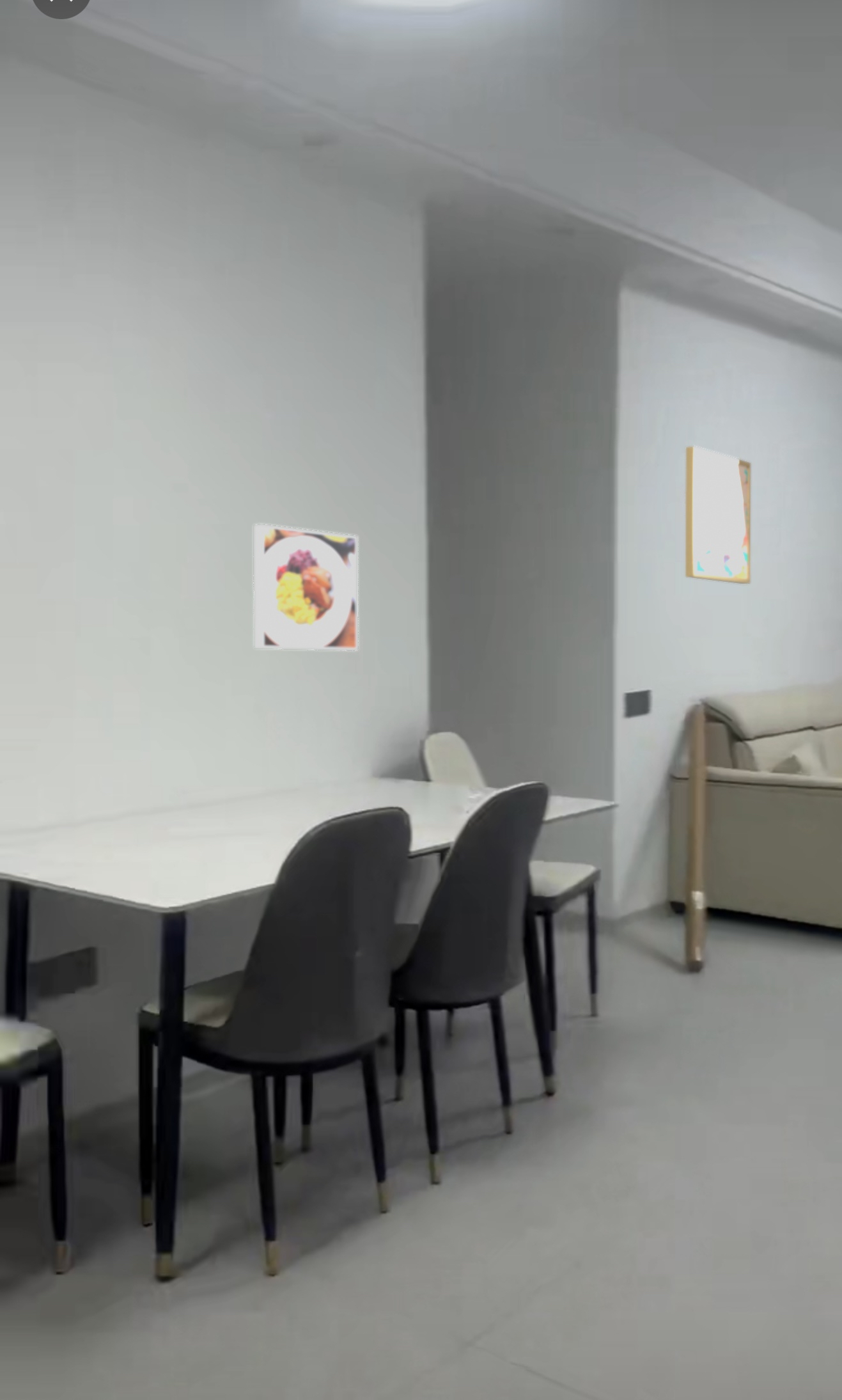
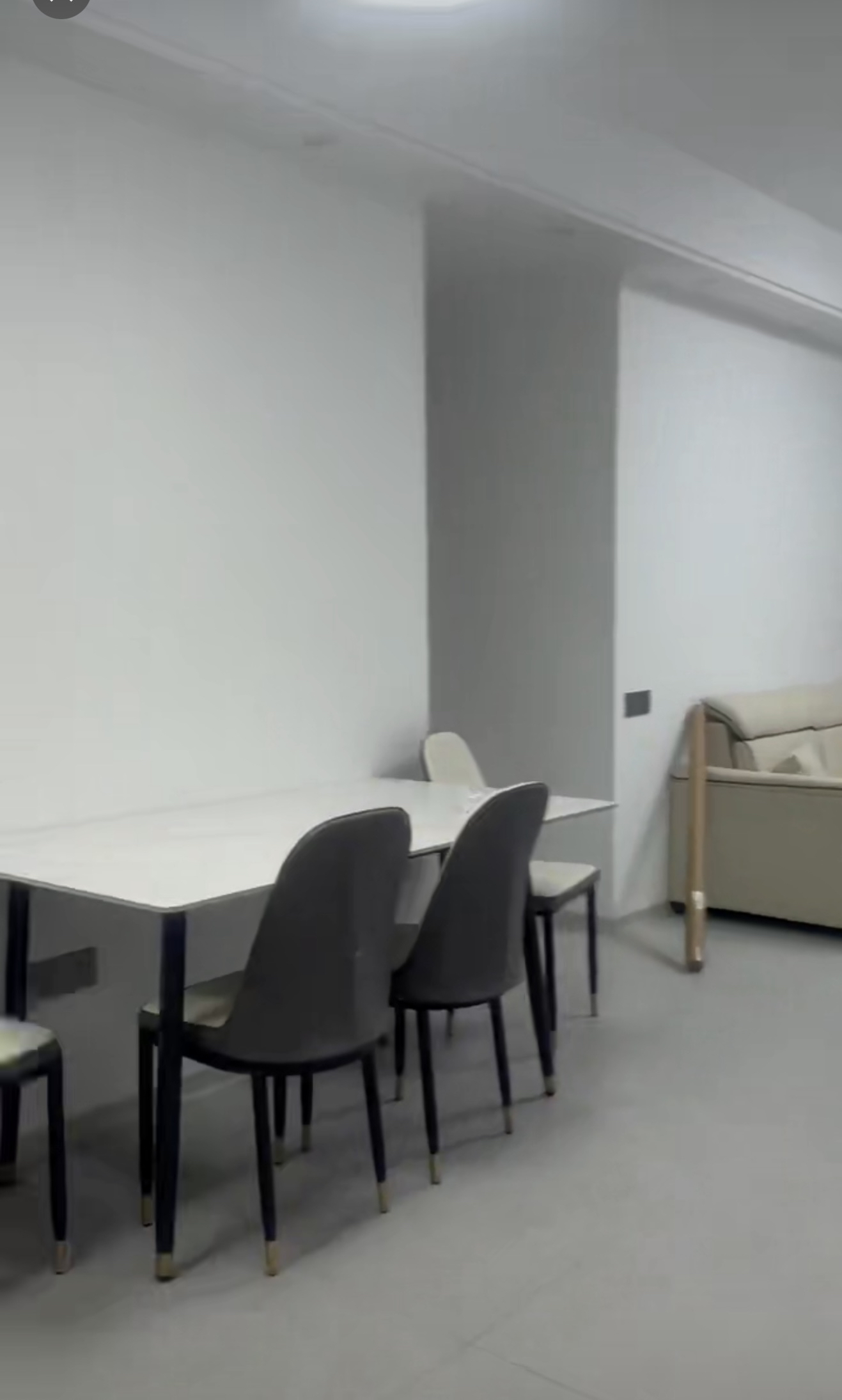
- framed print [253,524,359,651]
- wall art [685,446,751,585]
